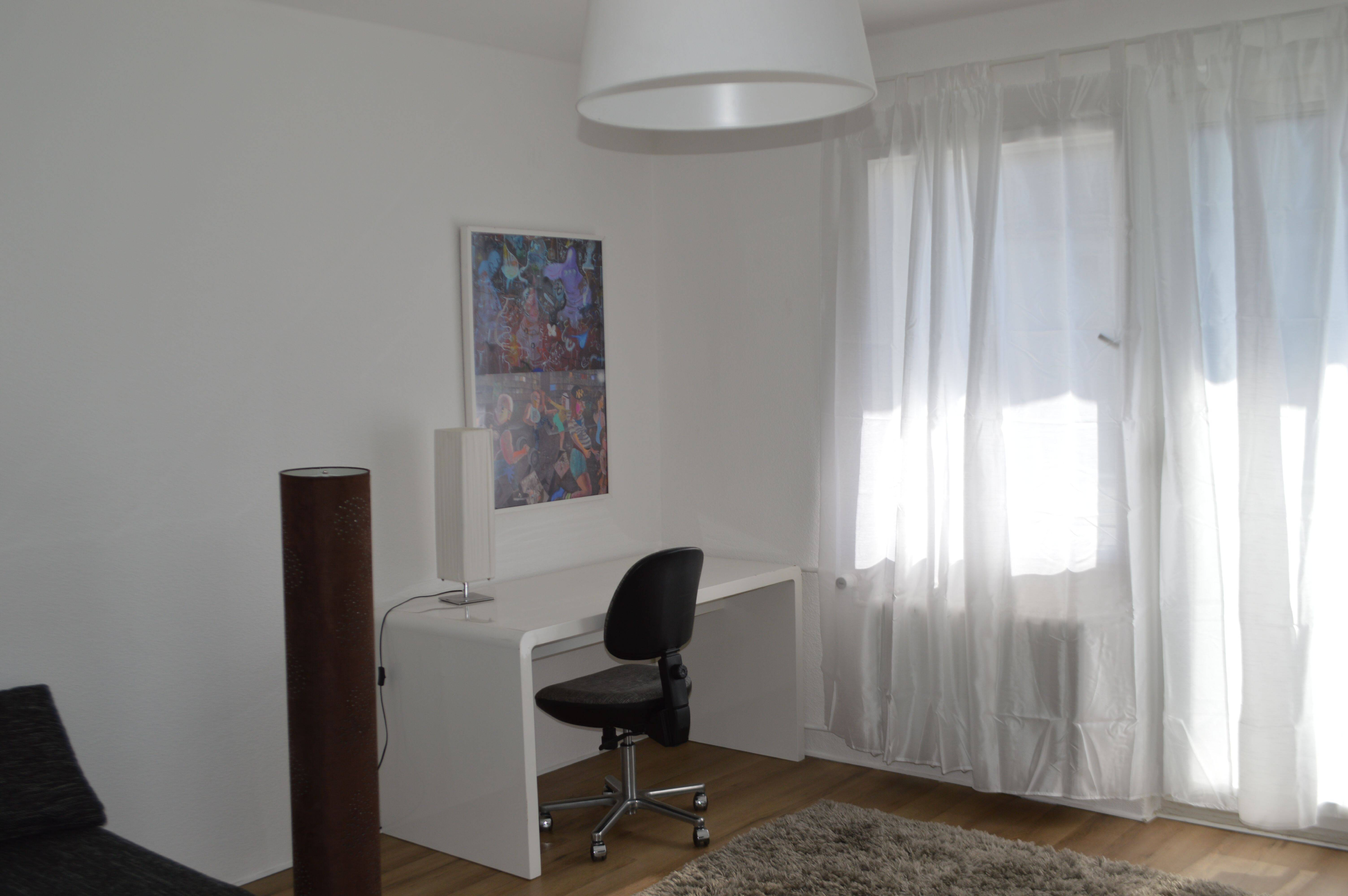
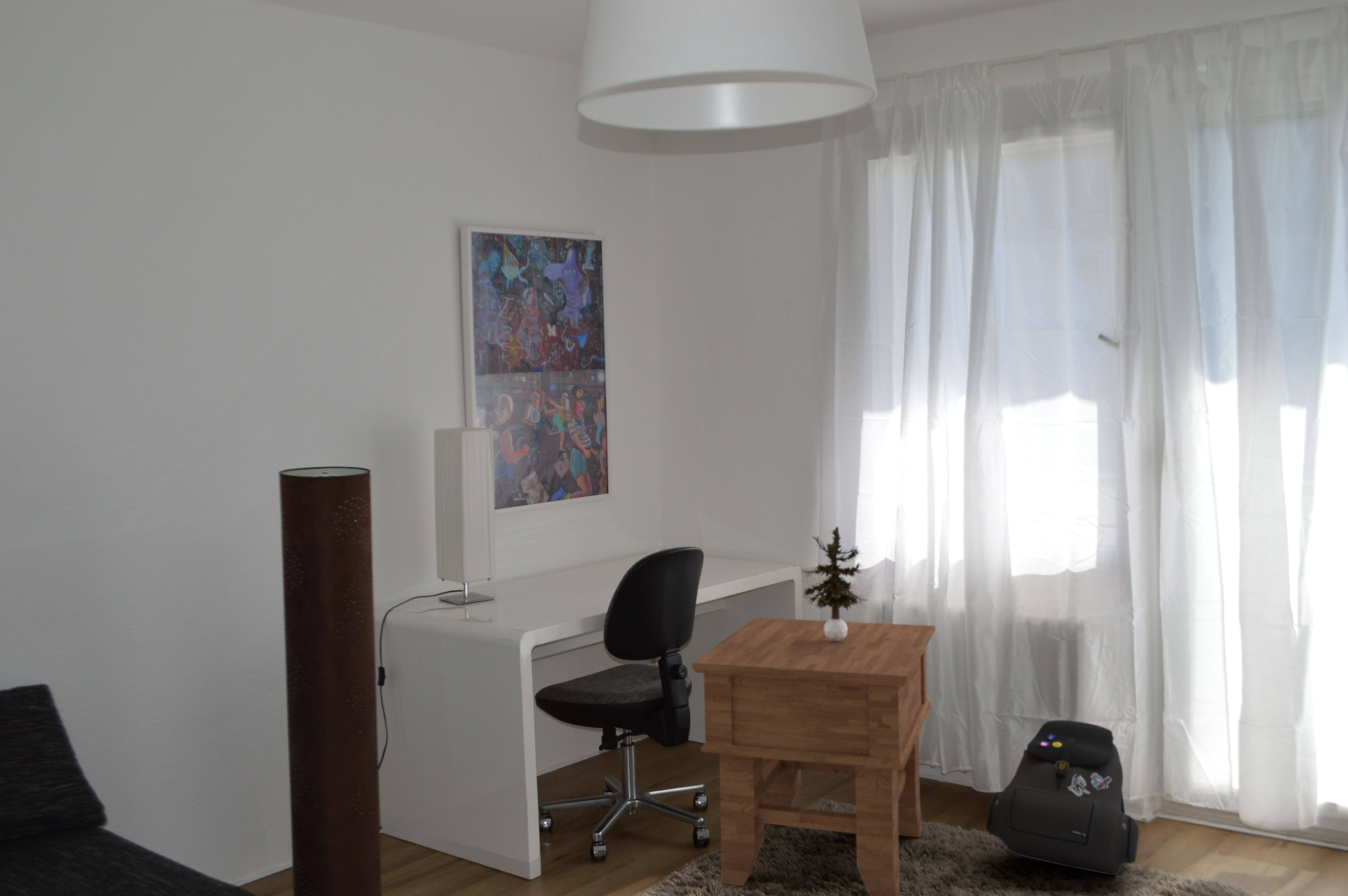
+ potted plant [801,526,869,641]
+ side table [691,617,935,896]
+ backpack [985,720,1140,875]
